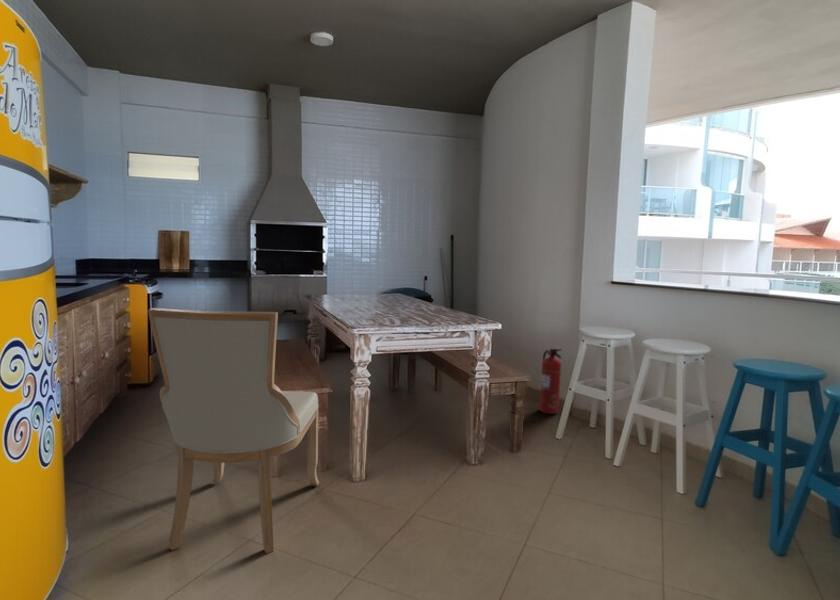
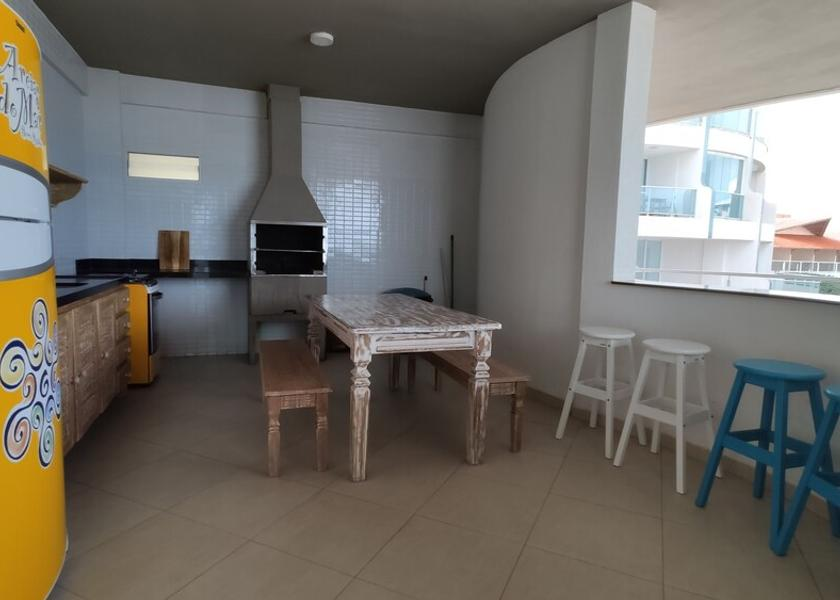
- fire extinguisher [538,348,563,415]
- chair [147,307,320,555]
